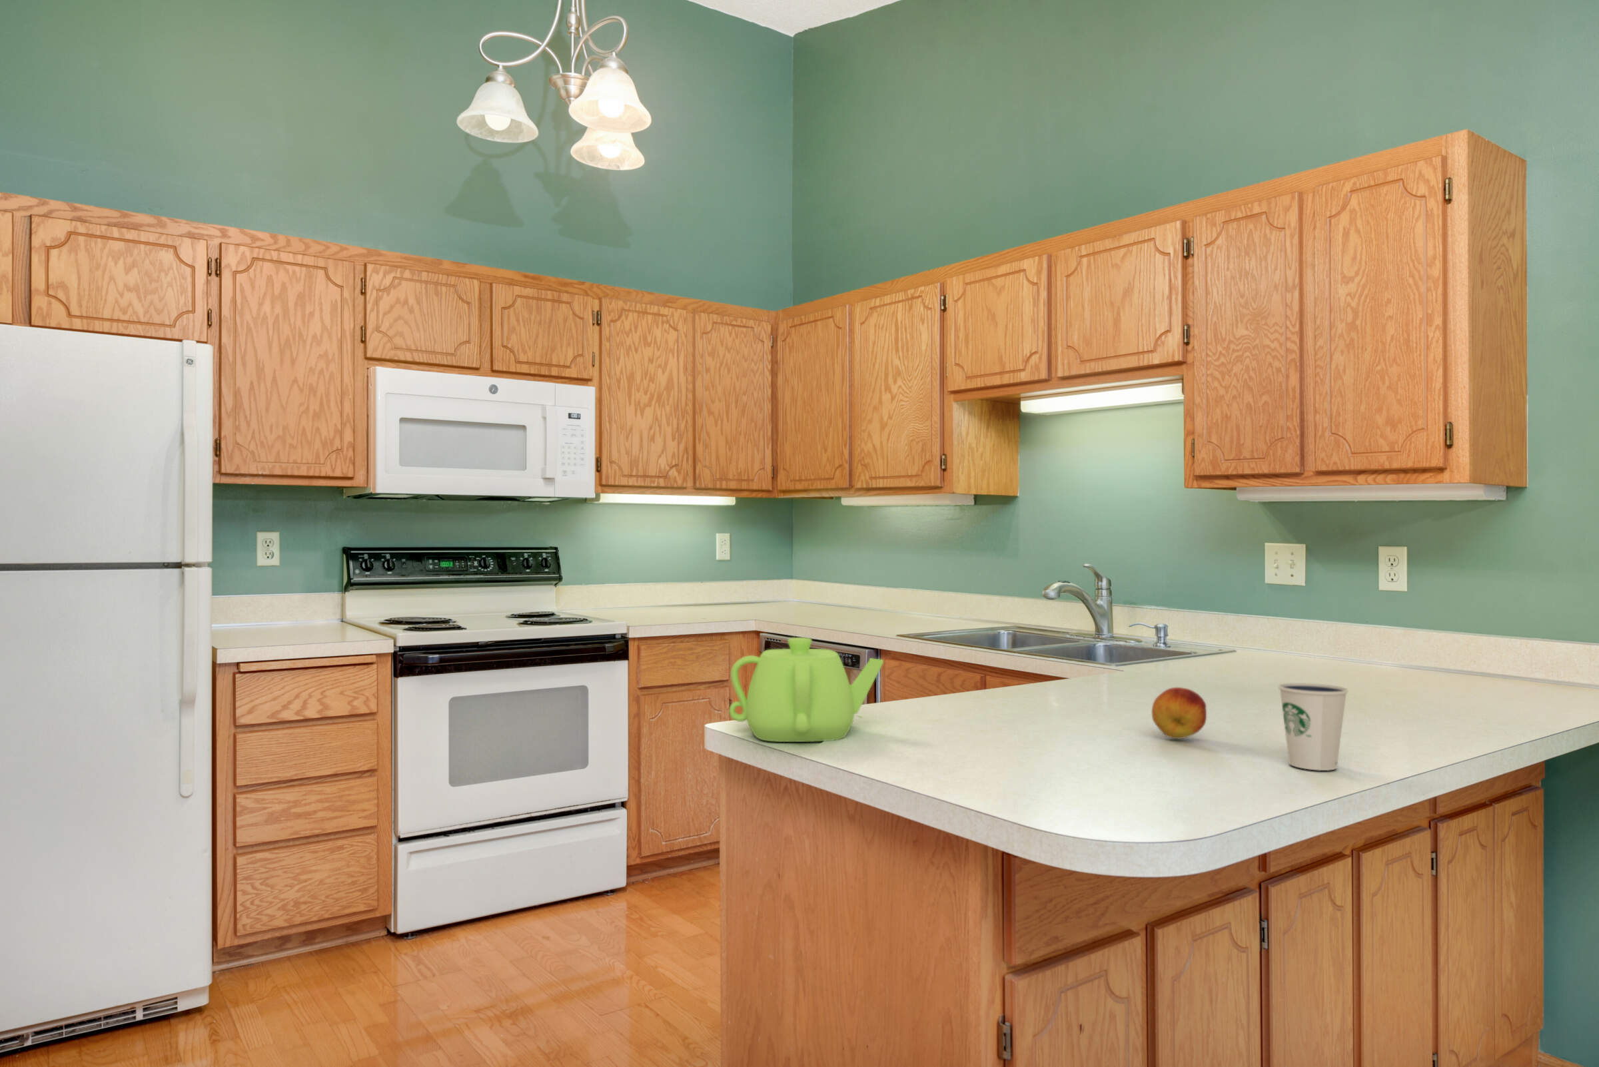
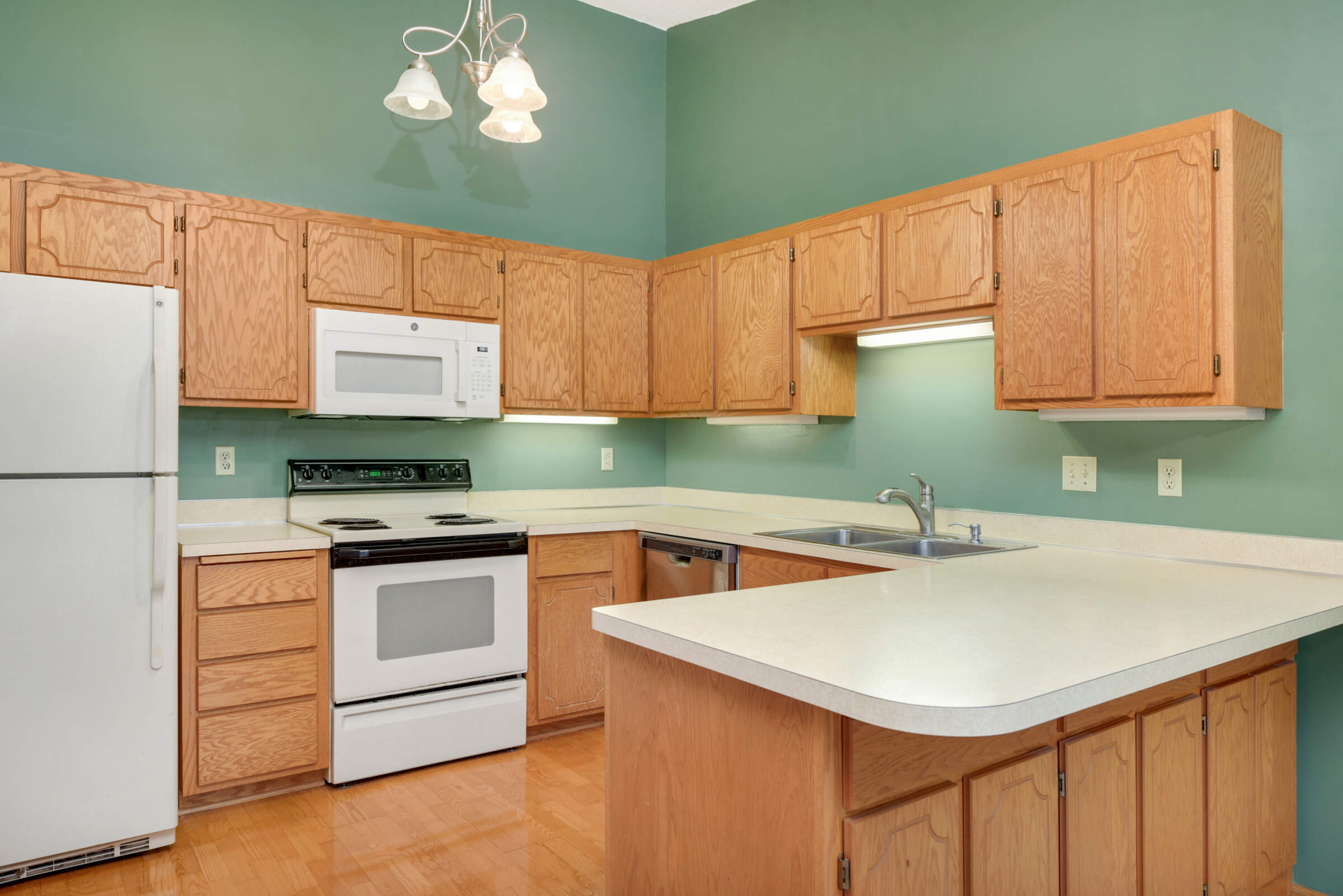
- fruit [1151,687,1207,740]
- teapot [729,637,885,743]
- dixie cup [1278,682,1349,772]
